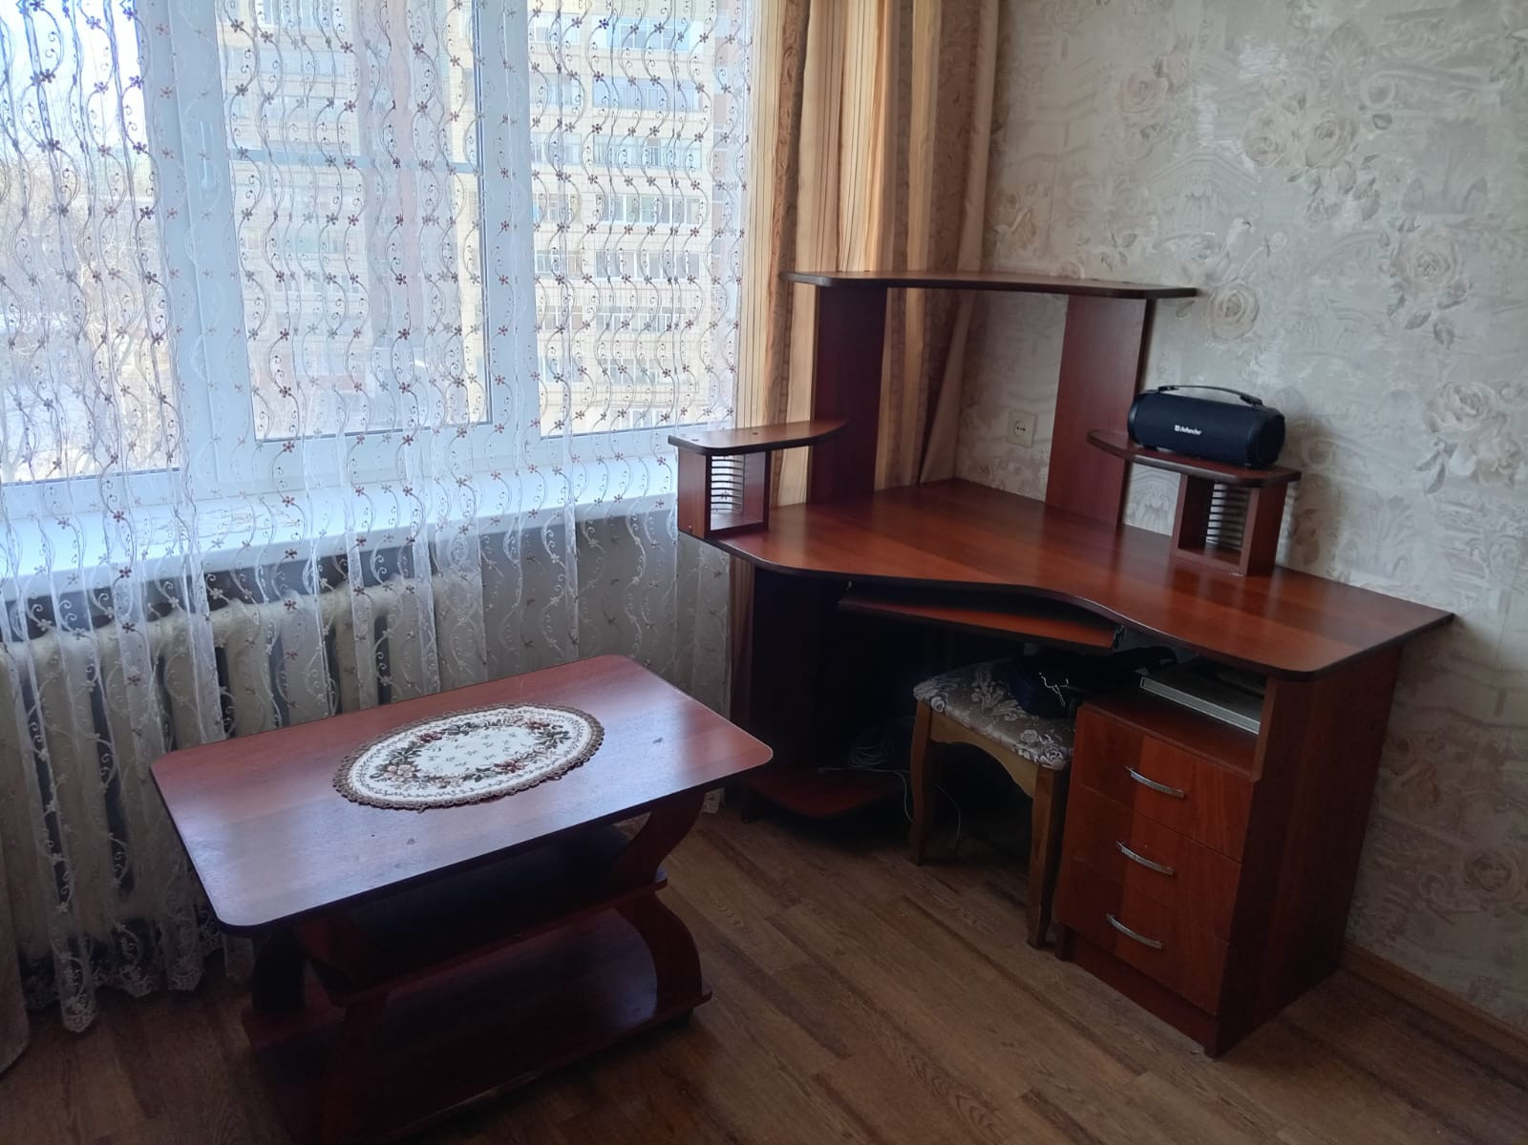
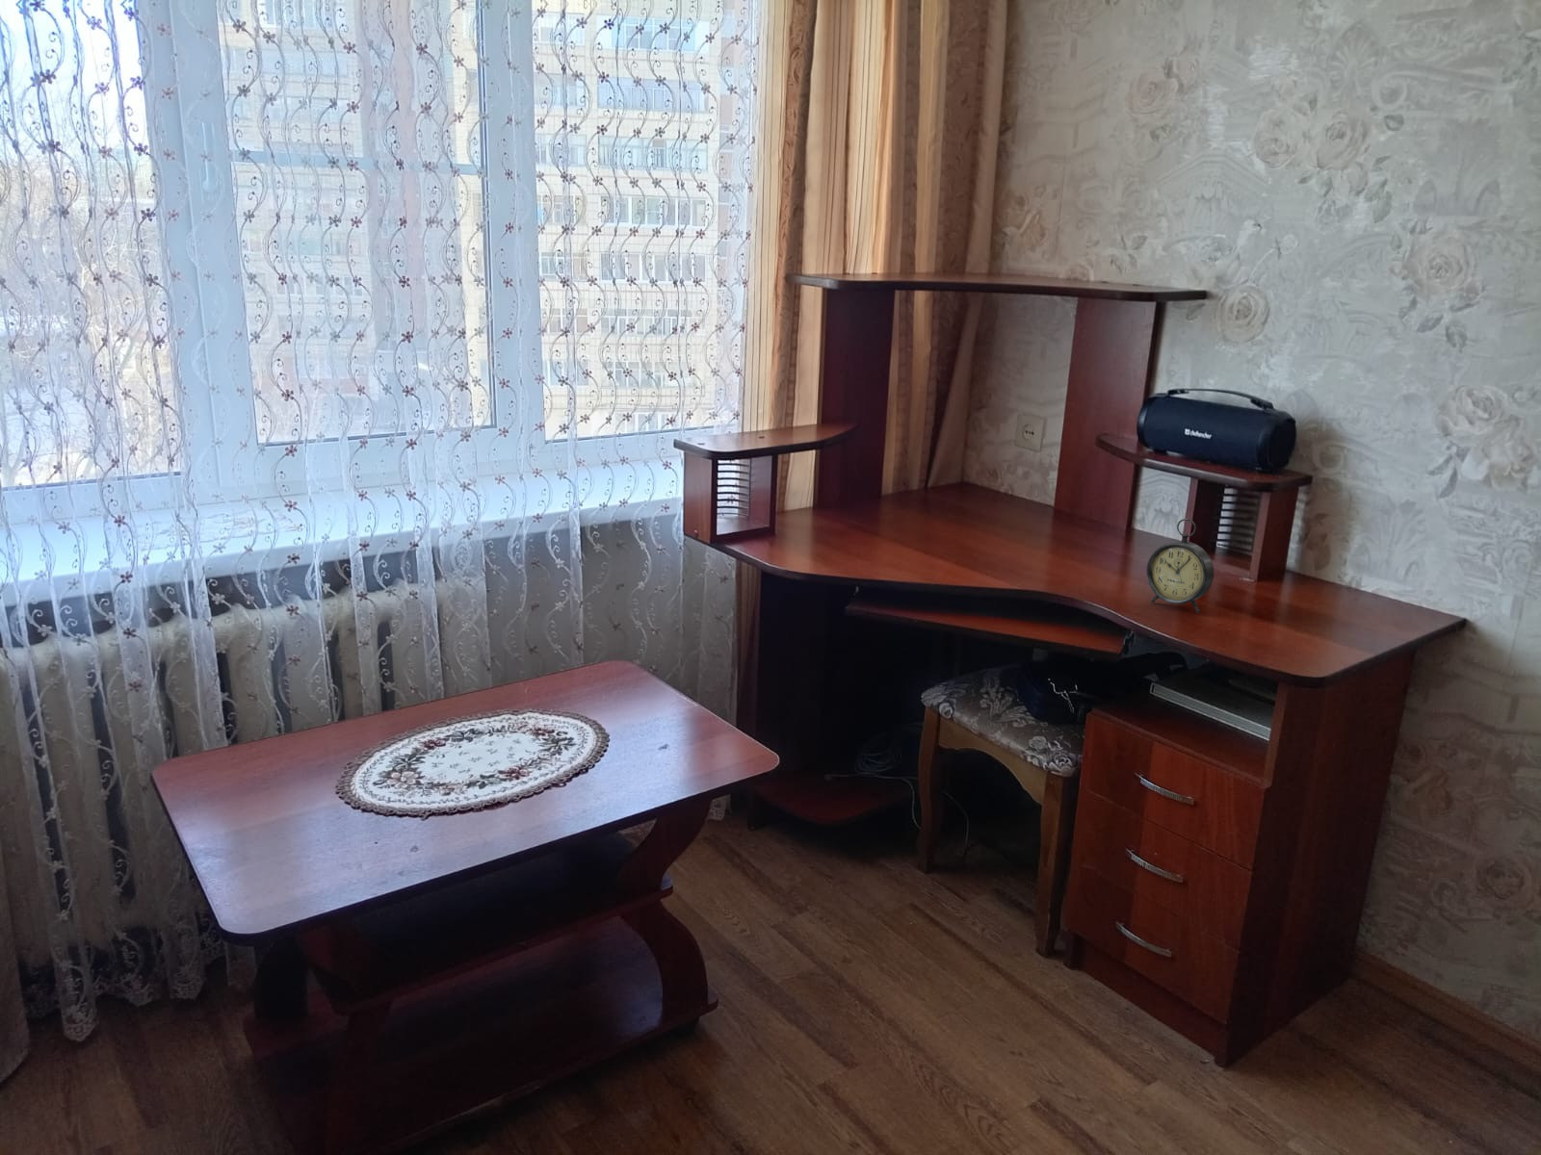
+ alarm clock [1145,518,1215,613]
